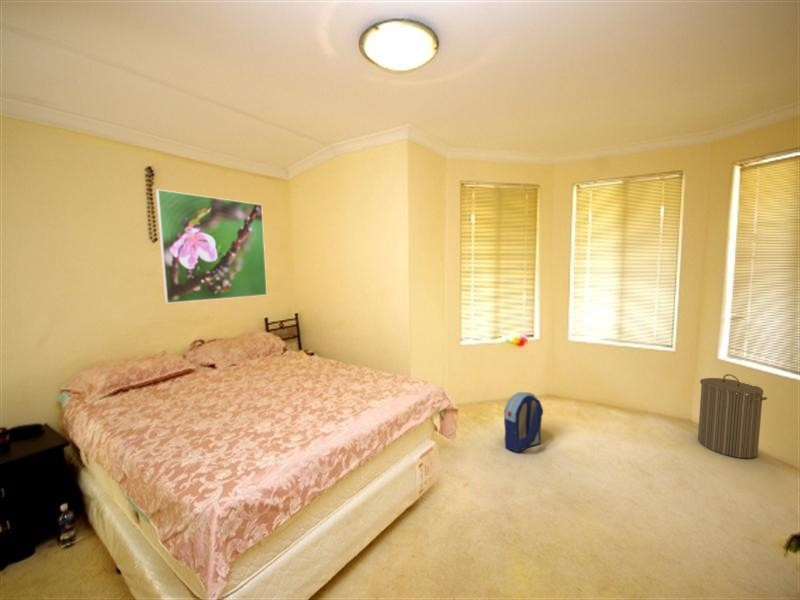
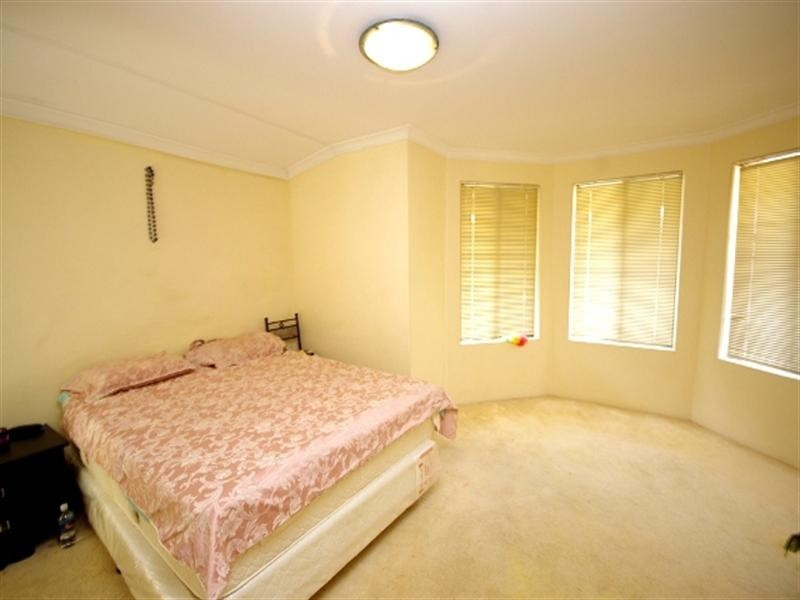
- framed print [155,188,268,304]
- laundry hamper [697,373,768,459]
- backpack [503,391,544,453]
